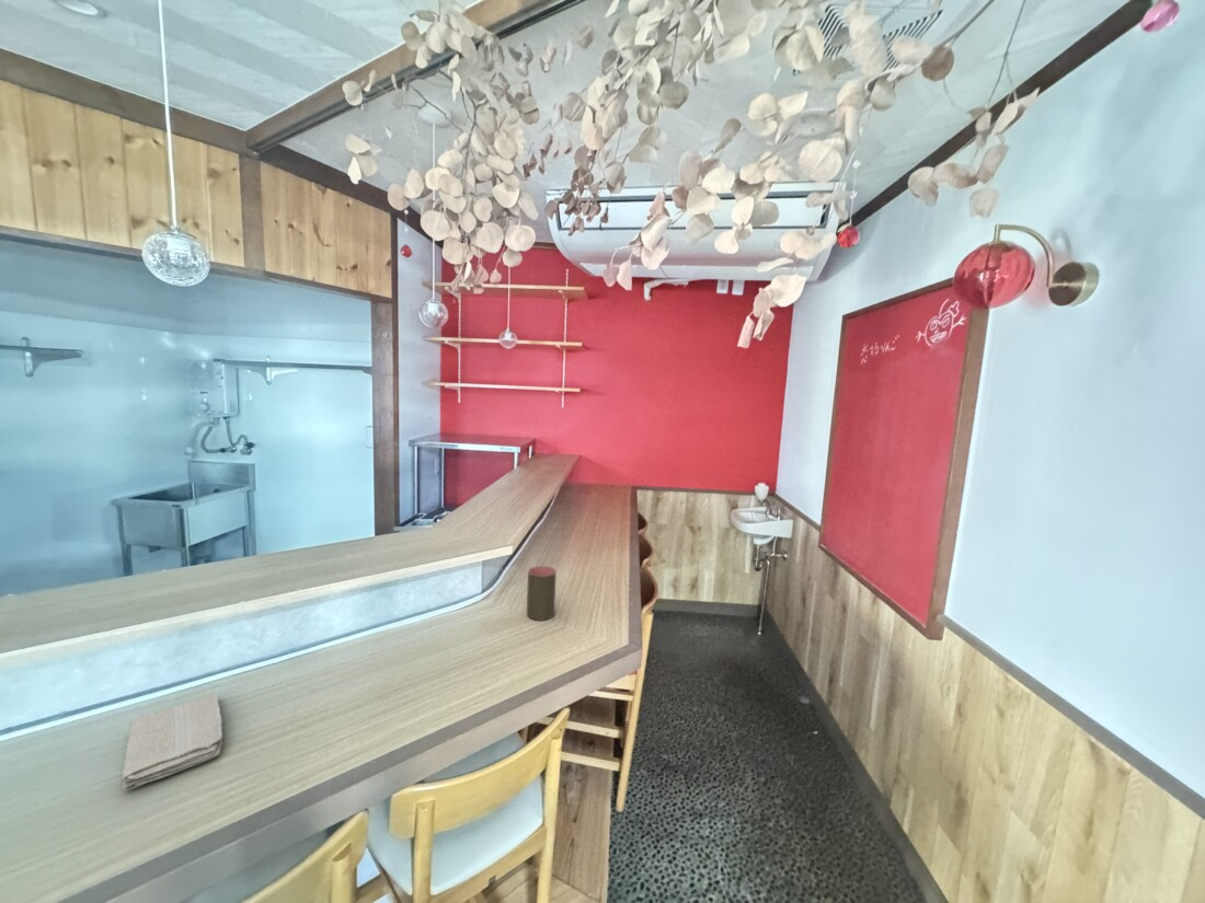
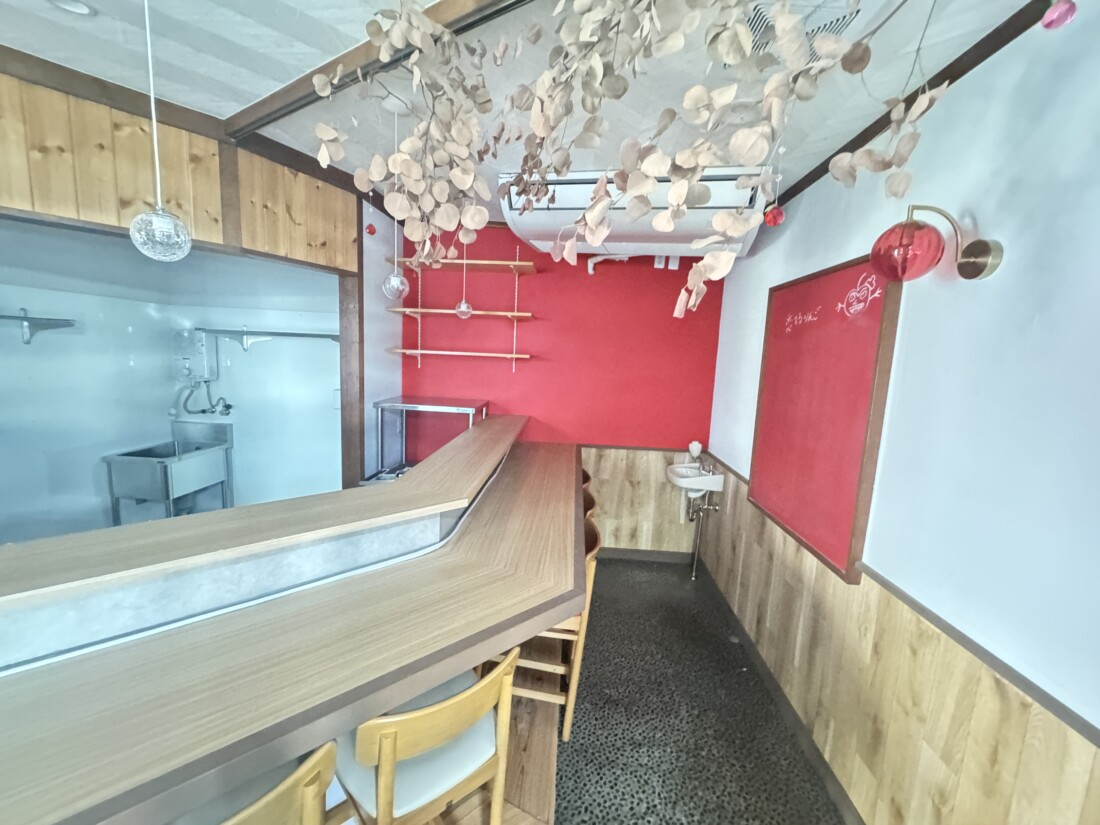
- washcloth [120,692,223,791]
- cup [526,565,558,622]
